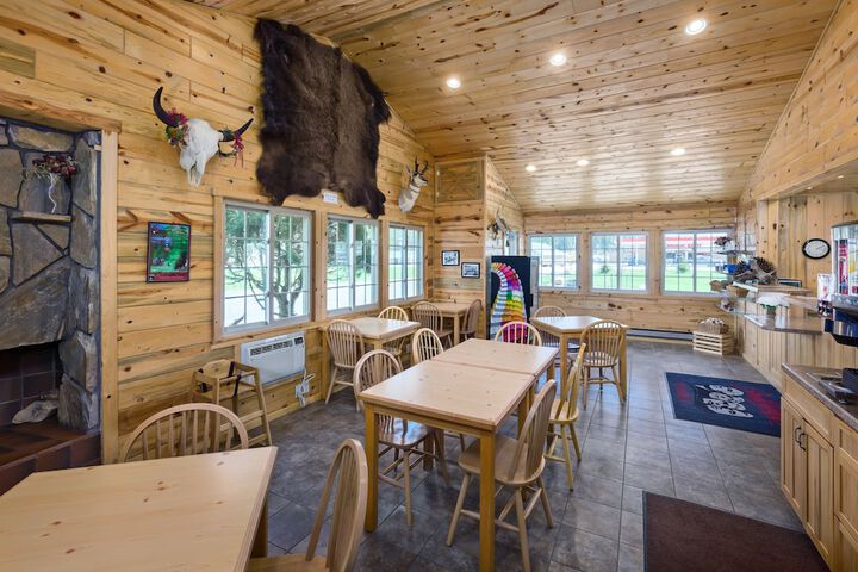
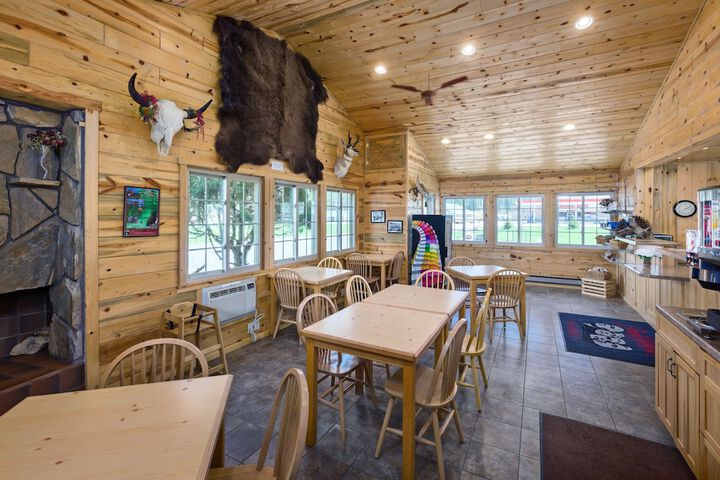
+ ceiling fan [390,73,469,106]
